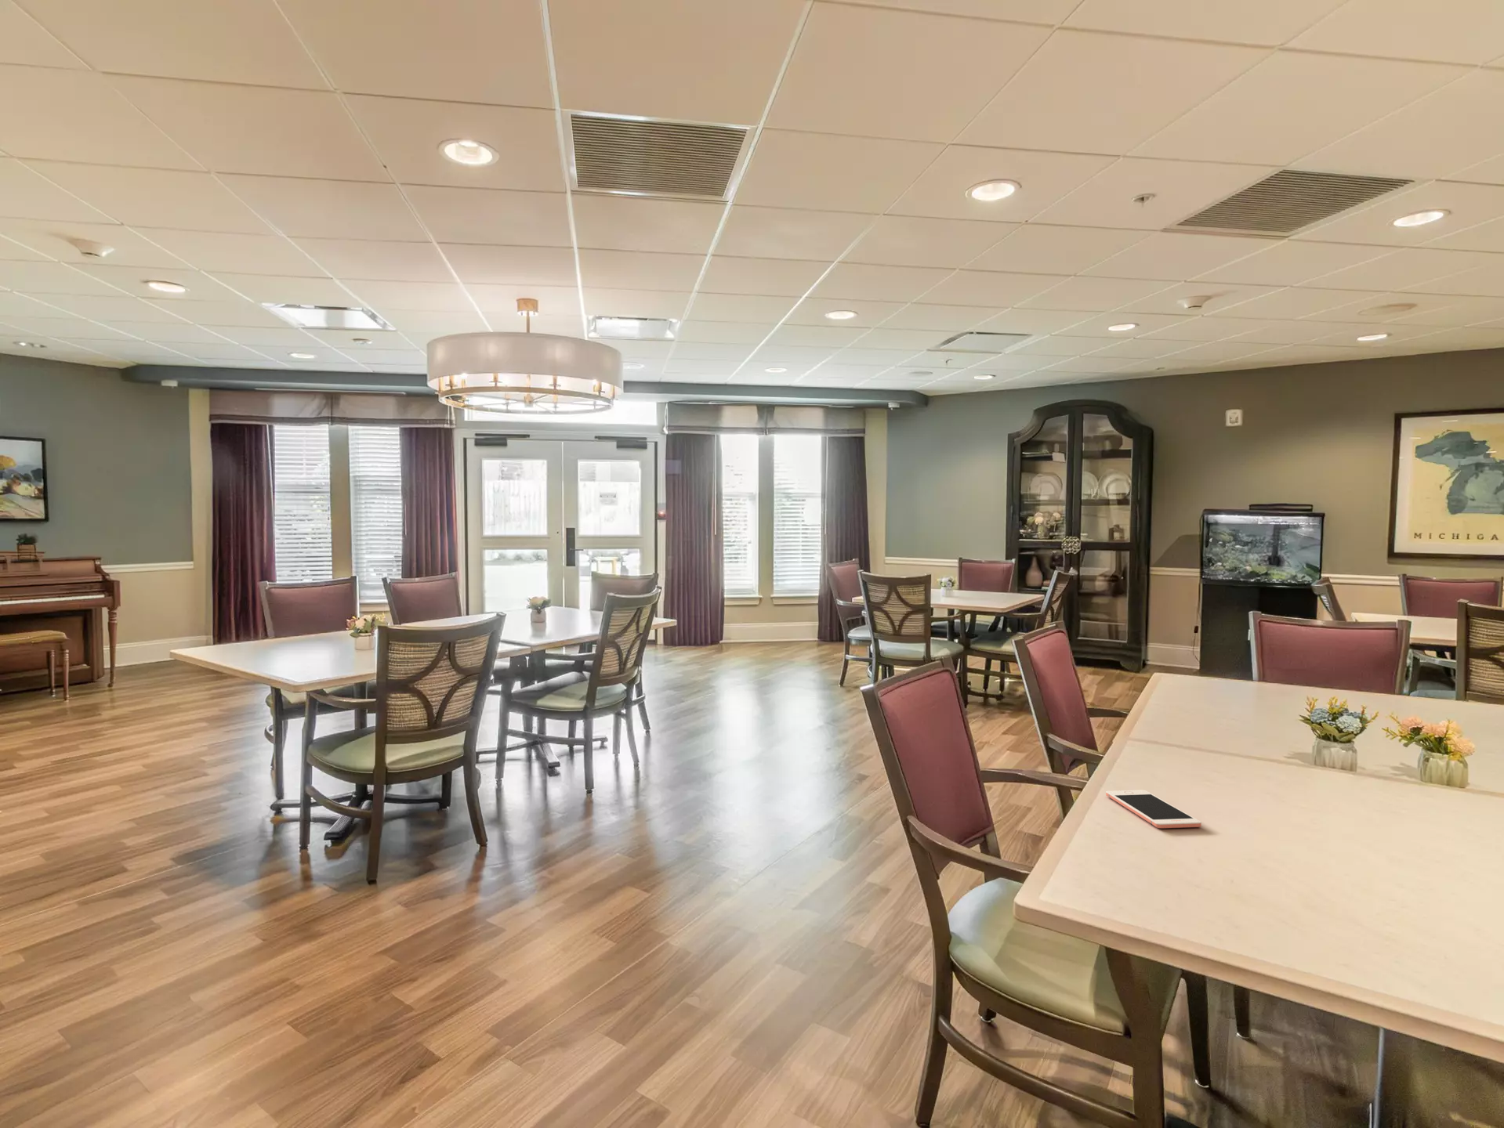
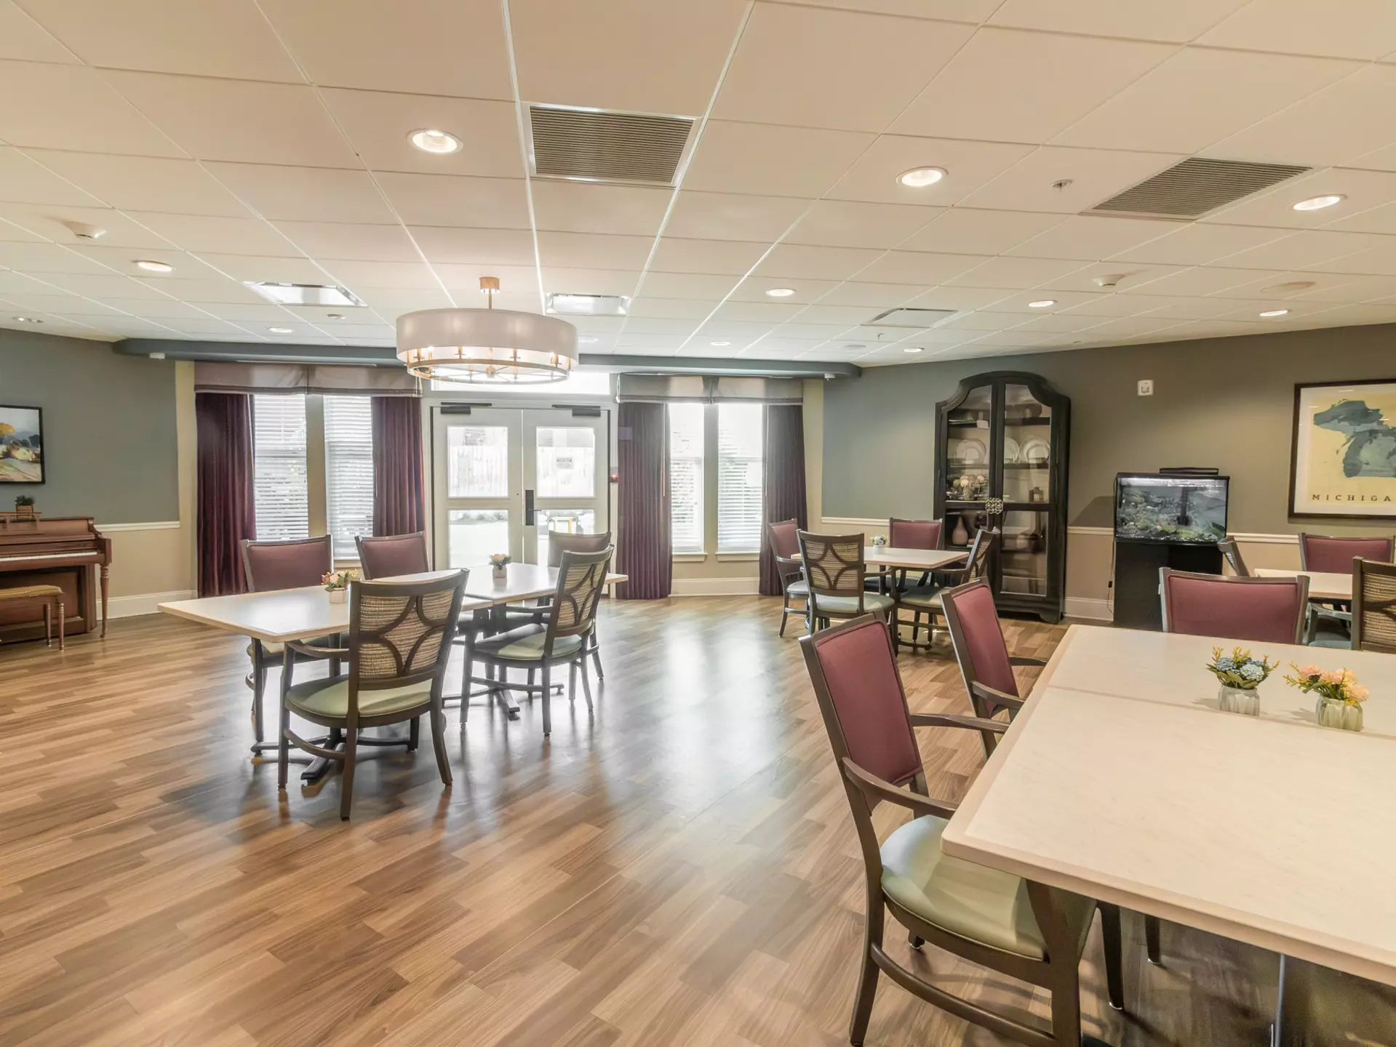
- cell phone [1105,789,1202,828]
